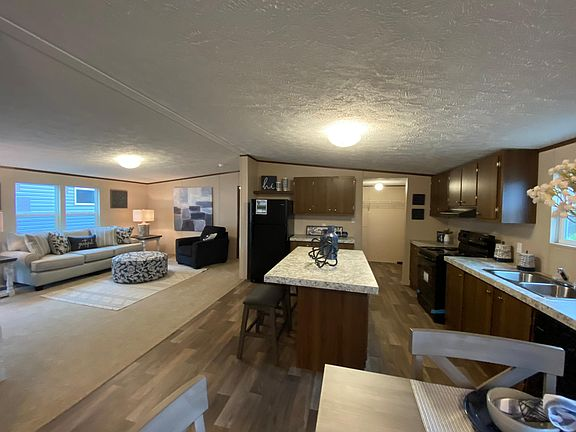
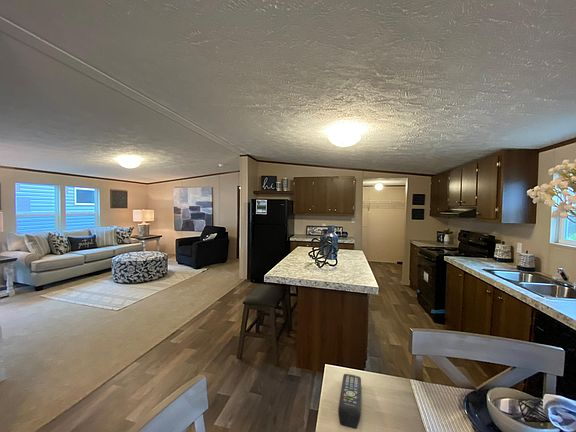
+ remote control [337,373,362,430]
